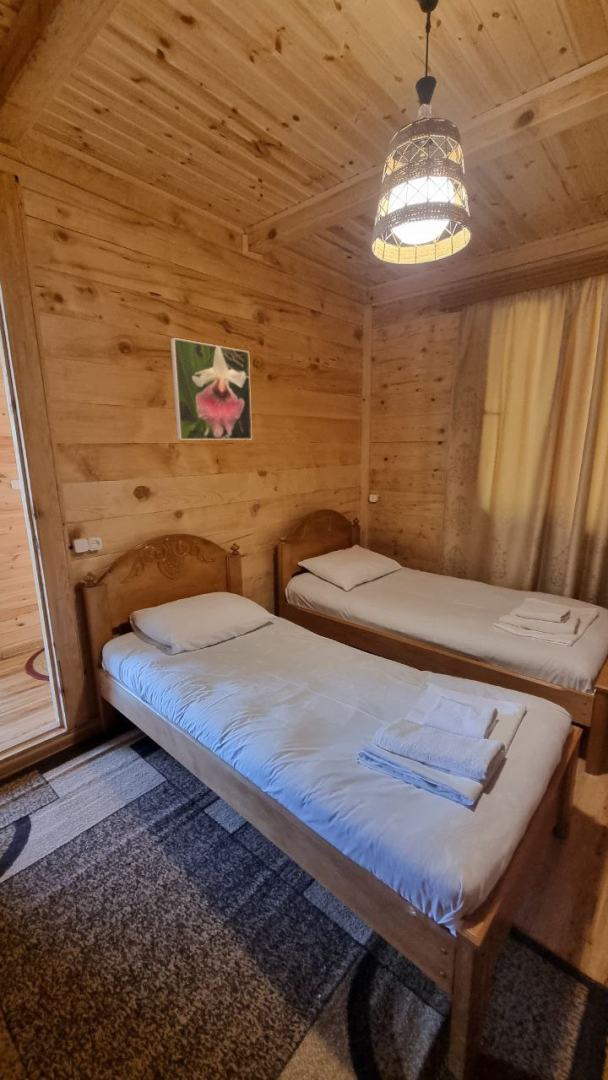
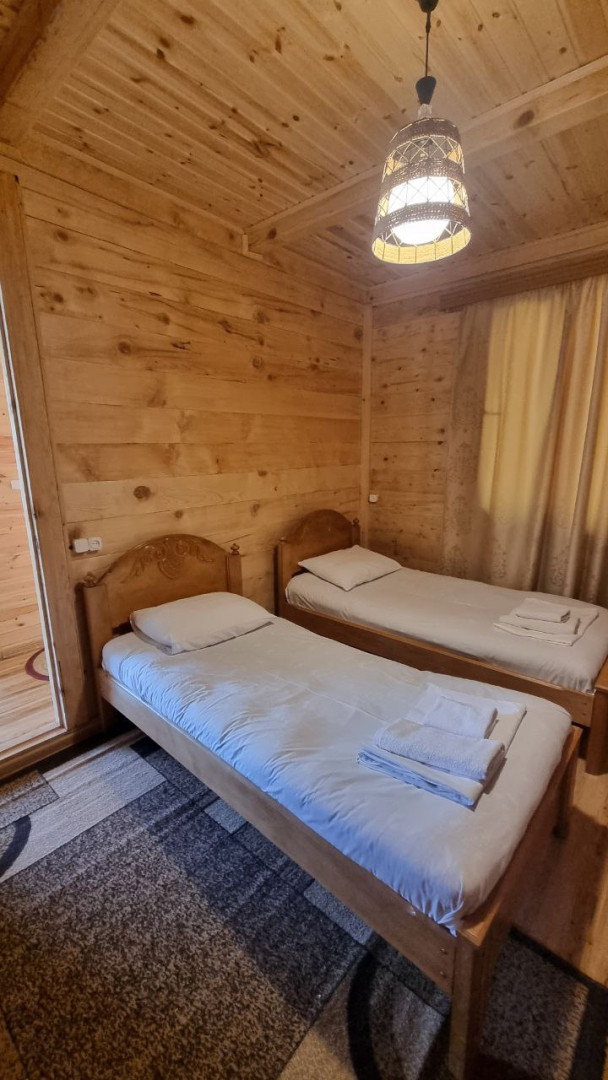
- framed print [169,337,253,441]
